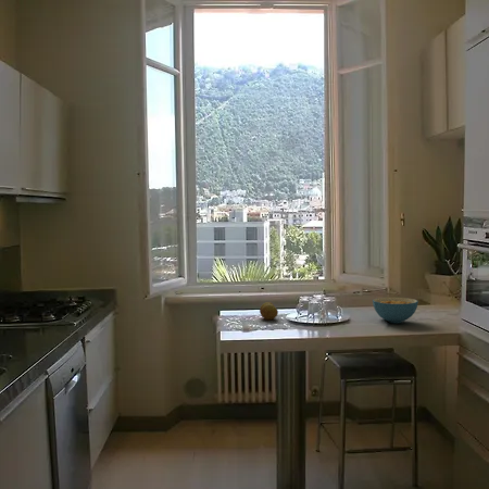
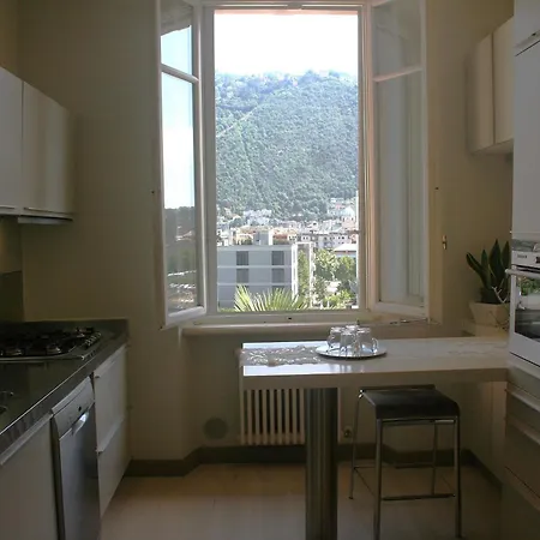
- fruit [259,301,279,322]
- cereal bowl [372,297,419,324]
